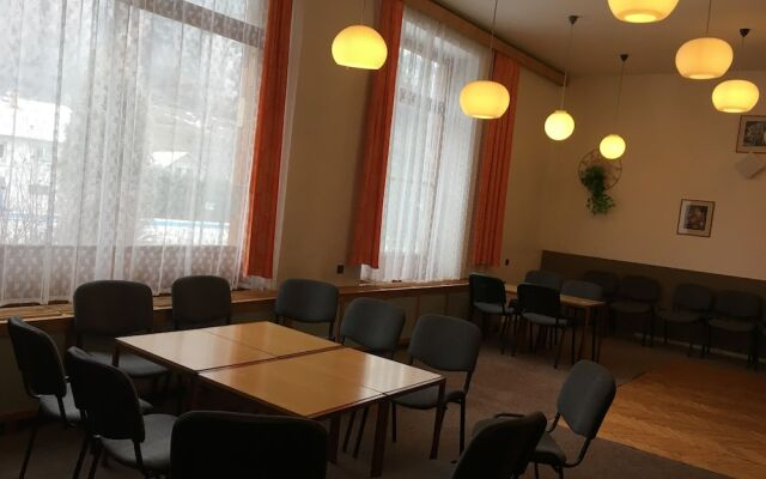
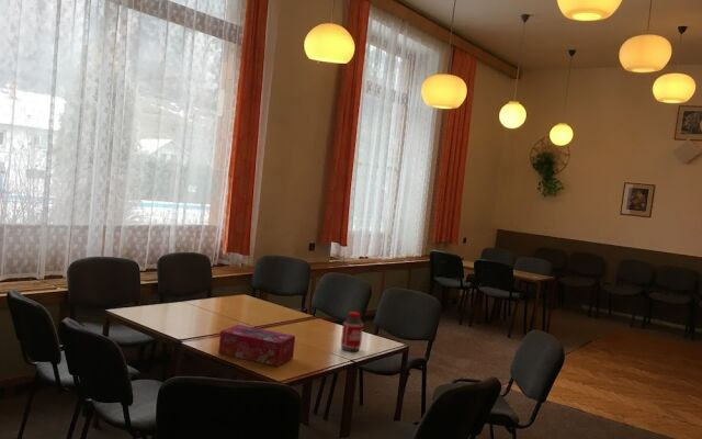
+ bottle [340,311,364,352]
+ tissue box [217,324,296,368]
